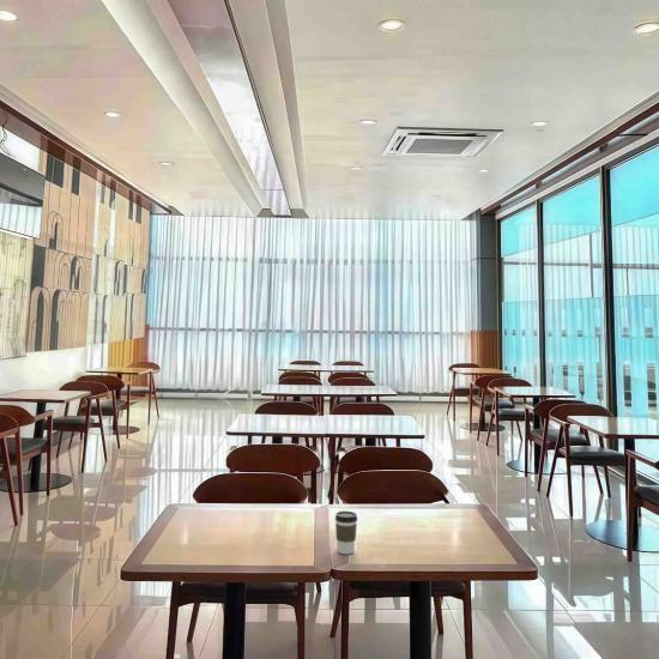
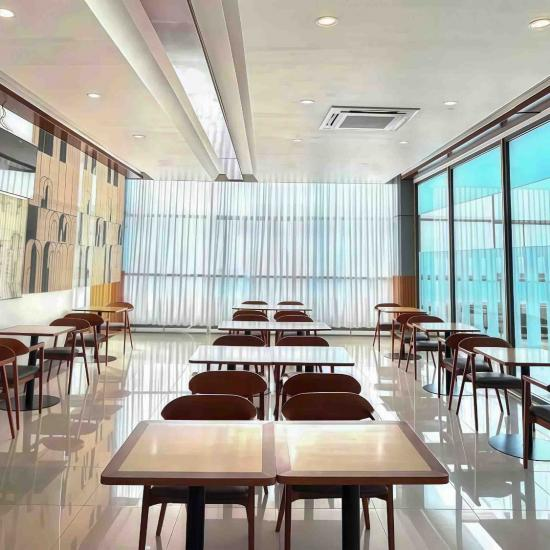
- coffee cup [334,510,358,555]
